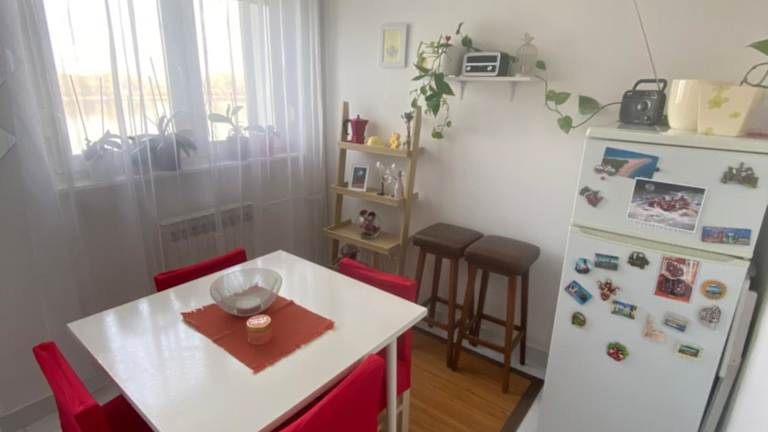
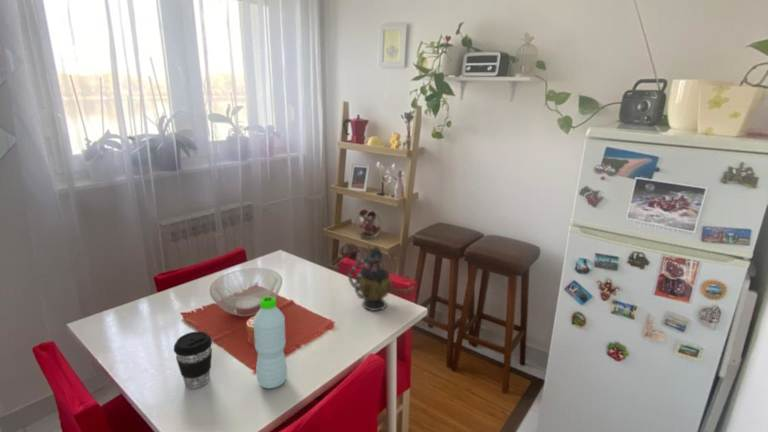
+ water bottle [252,296,288,389]
+ coffee cup [173,330,213,390]
+ teapot [347,245,416,312]
